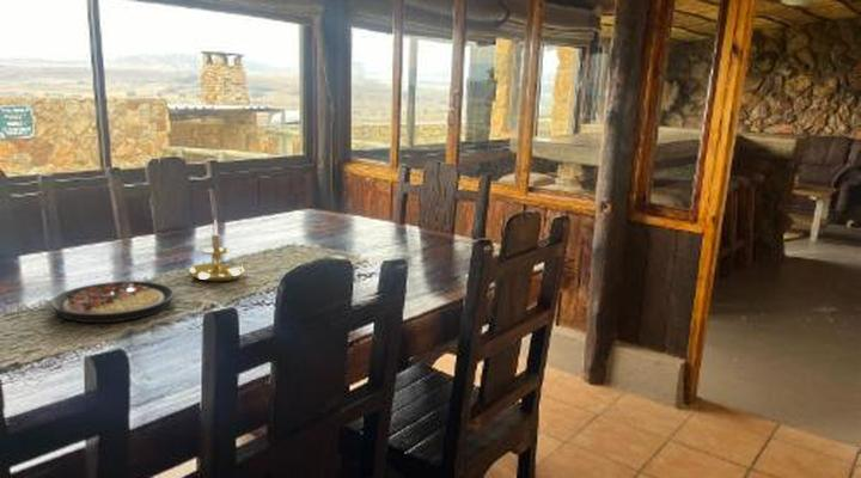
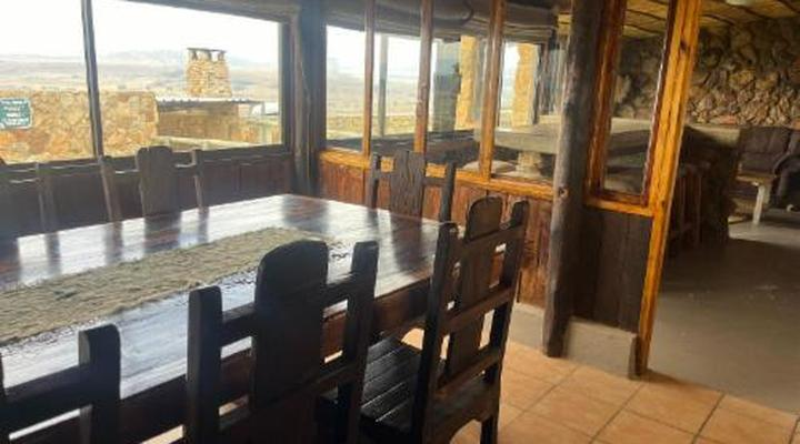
- plate [49,280,176,324]
- candle holder [188,217,249,282]
